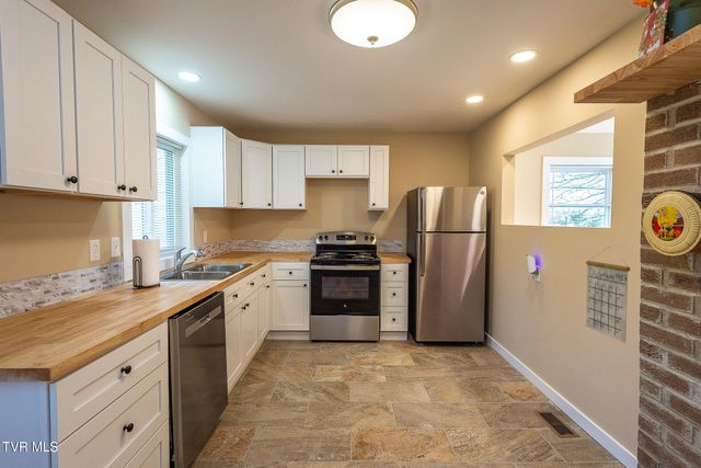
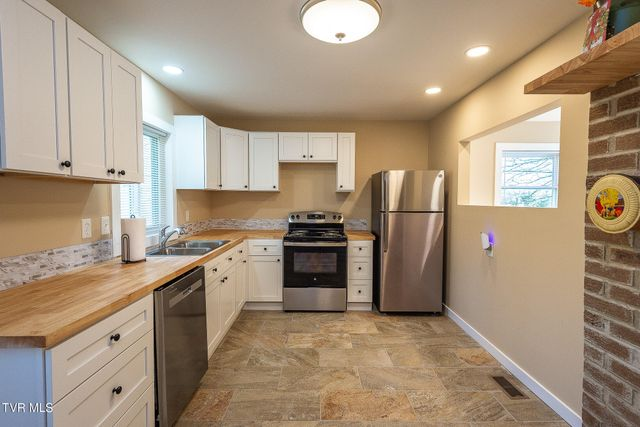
- calendar [585,246,631,344]
